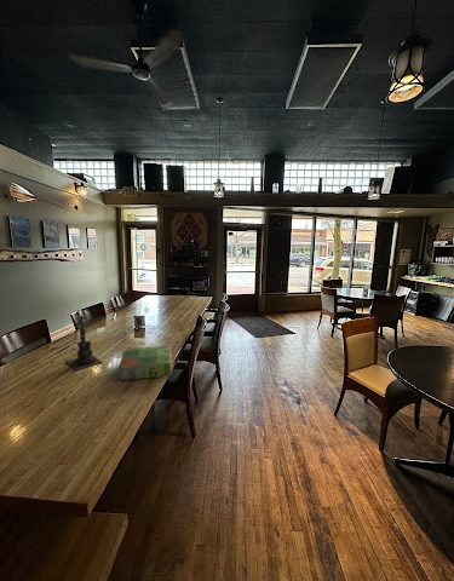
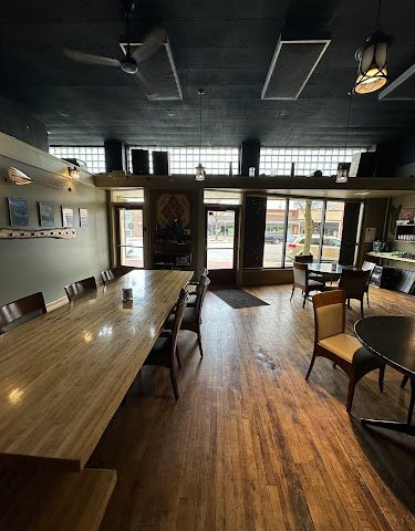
- candle holder [64,310,104,372]
- board game [116,345,173,381]
